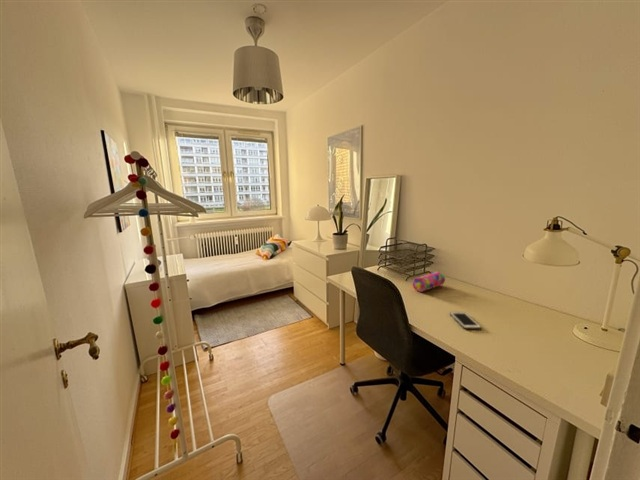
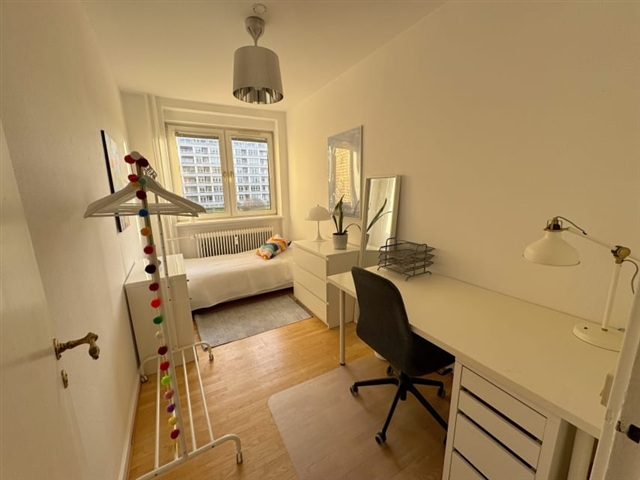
- pencil case [412,271,446,293]
- cell phone [449,311,482,330]
